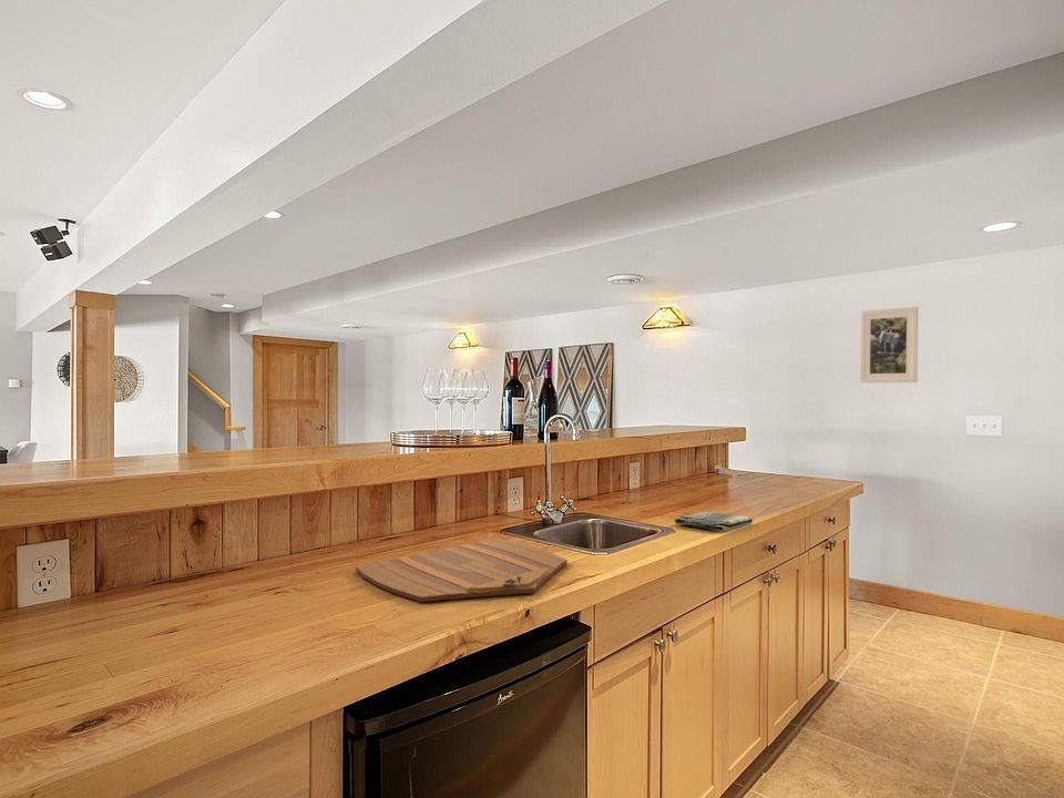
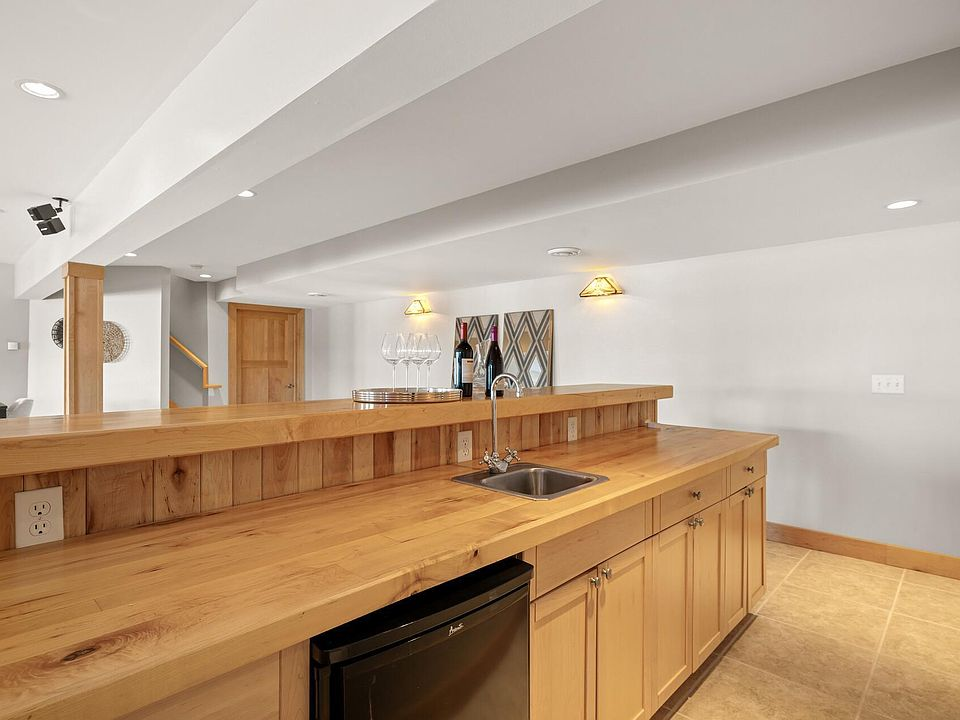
- cutting board [355,538,569,603]
- dish towel [674,510,754,533]
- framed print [859,306,919,383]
